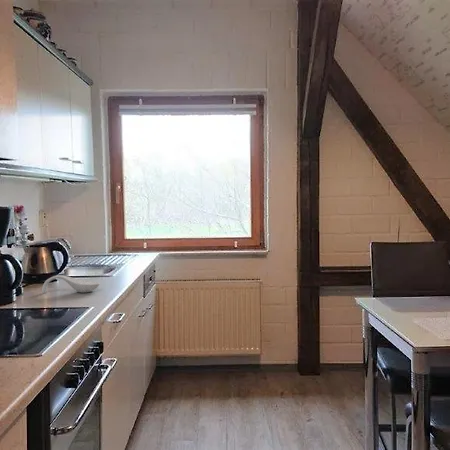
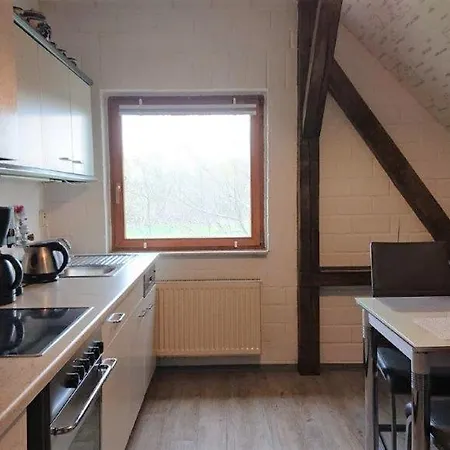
- spoon rest [41,274,101,294]
